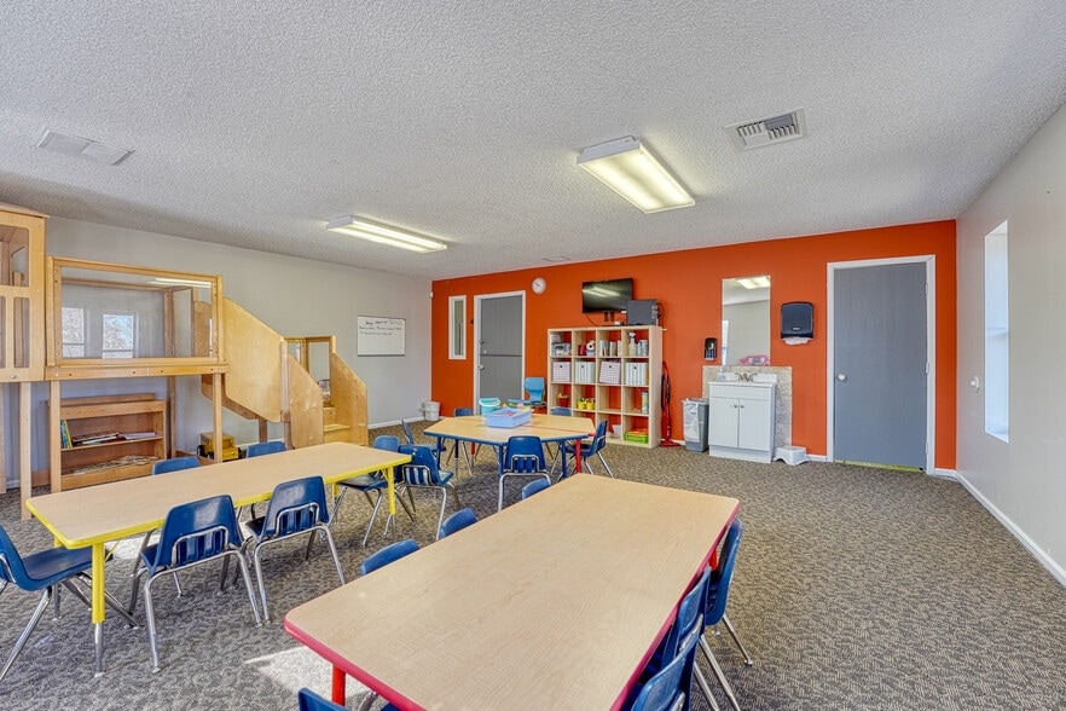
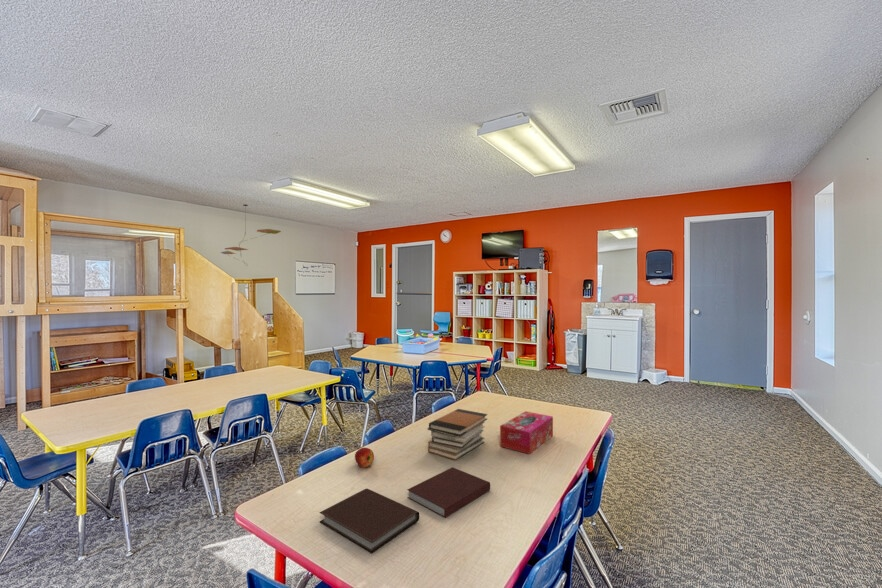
+ tissue box [499,410,554,455]
+ ceiling mobile [220,204,282,267]
+ apple [354,447,375,469]
+ notebook [318,488,420,554]
+ notebook [406,466,491,519]
+ book stack [427,408,488,461]
